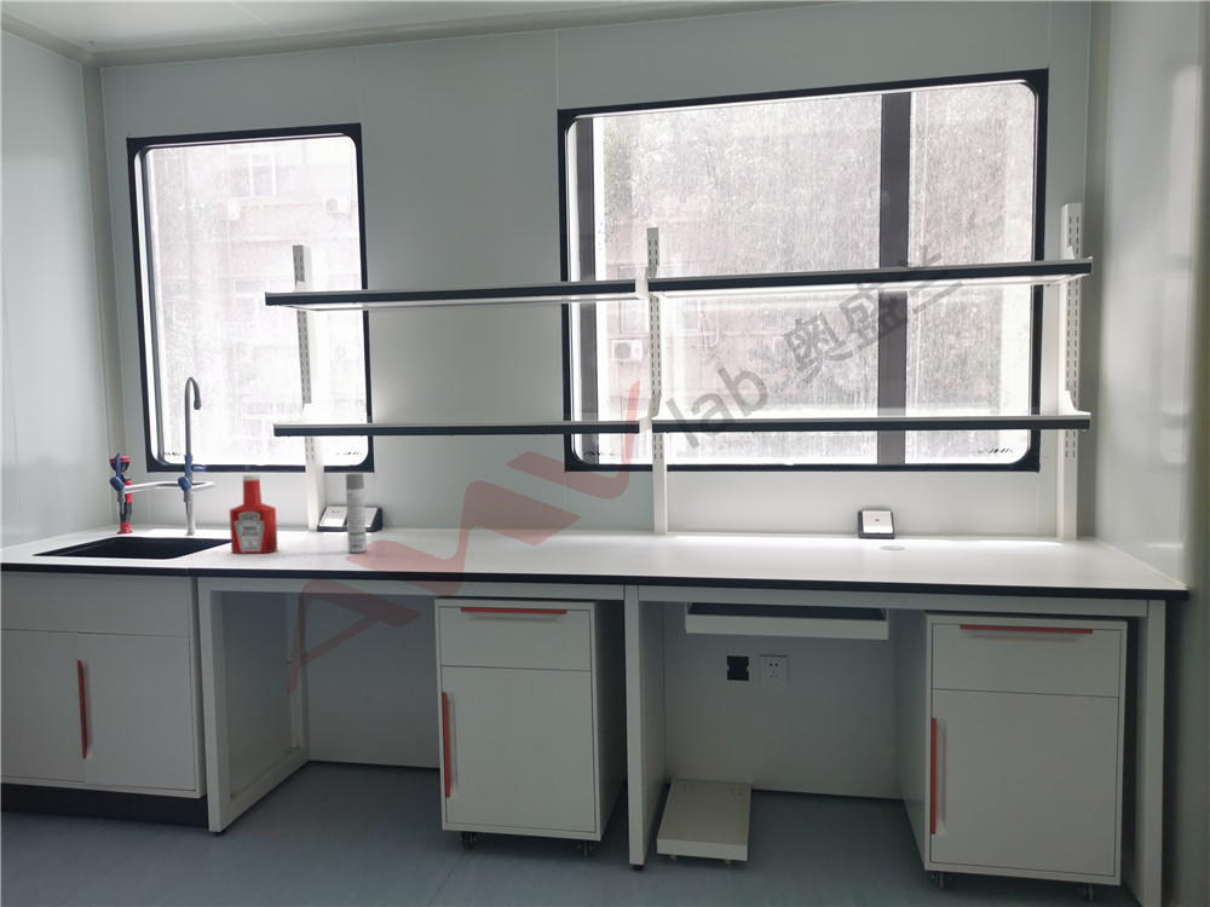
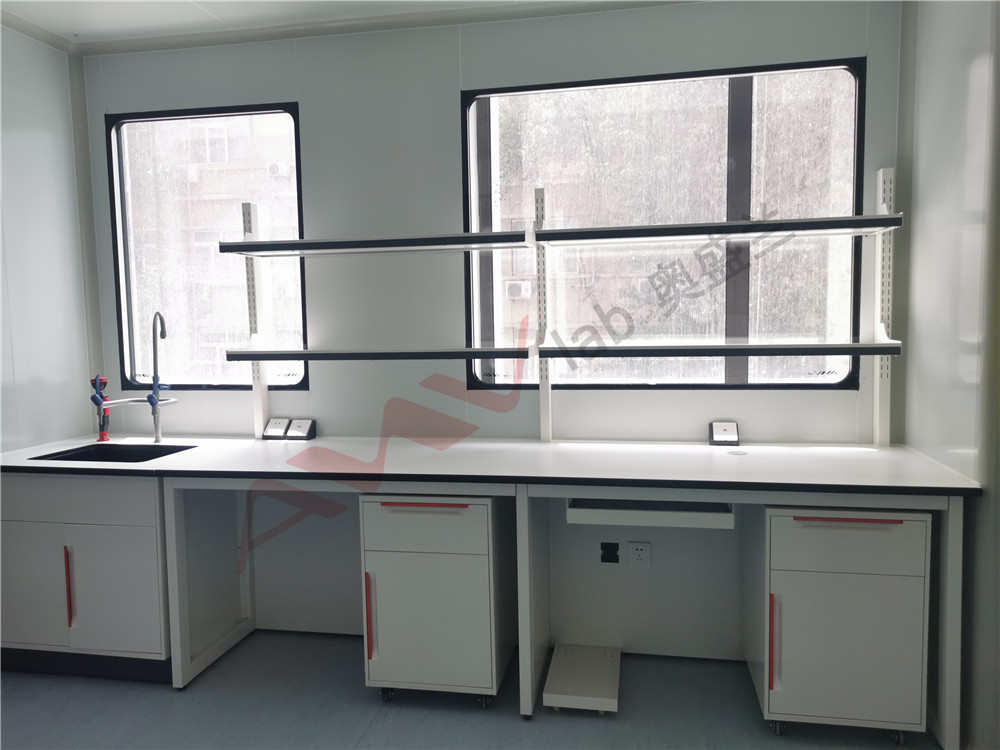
- spray bottle [345,472,368,554]
- soap bottle [229,473,278,554]
